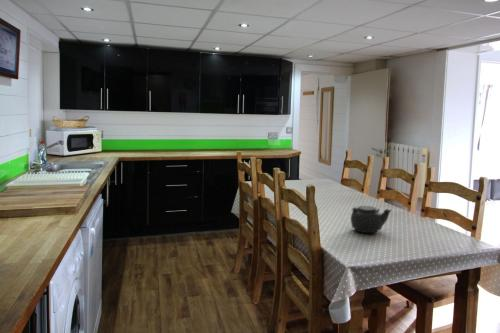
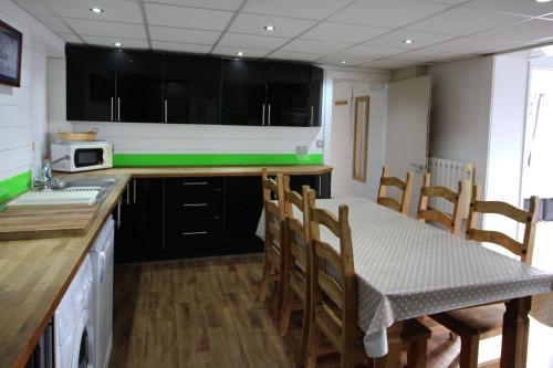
- teapot [350,205,392,234]
